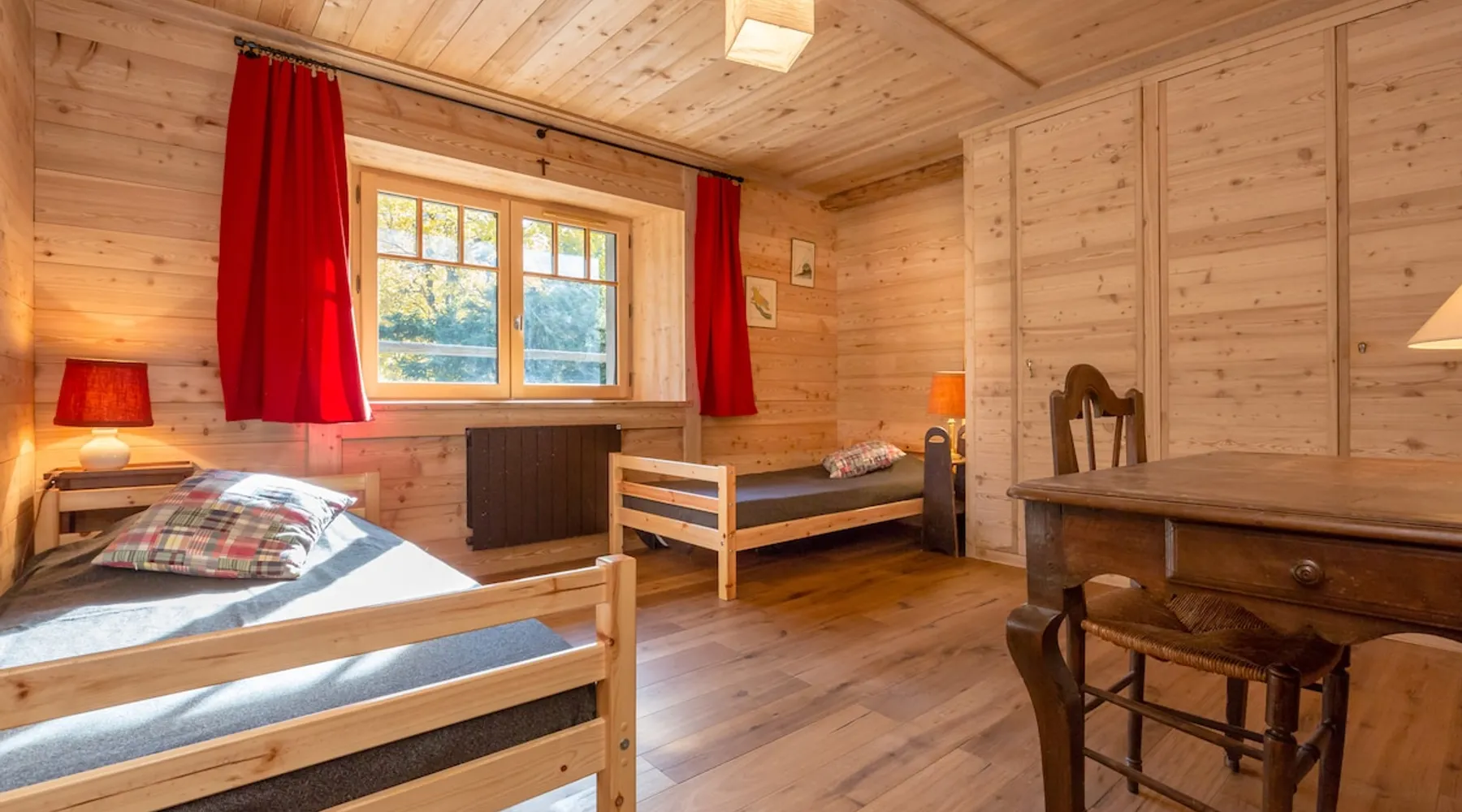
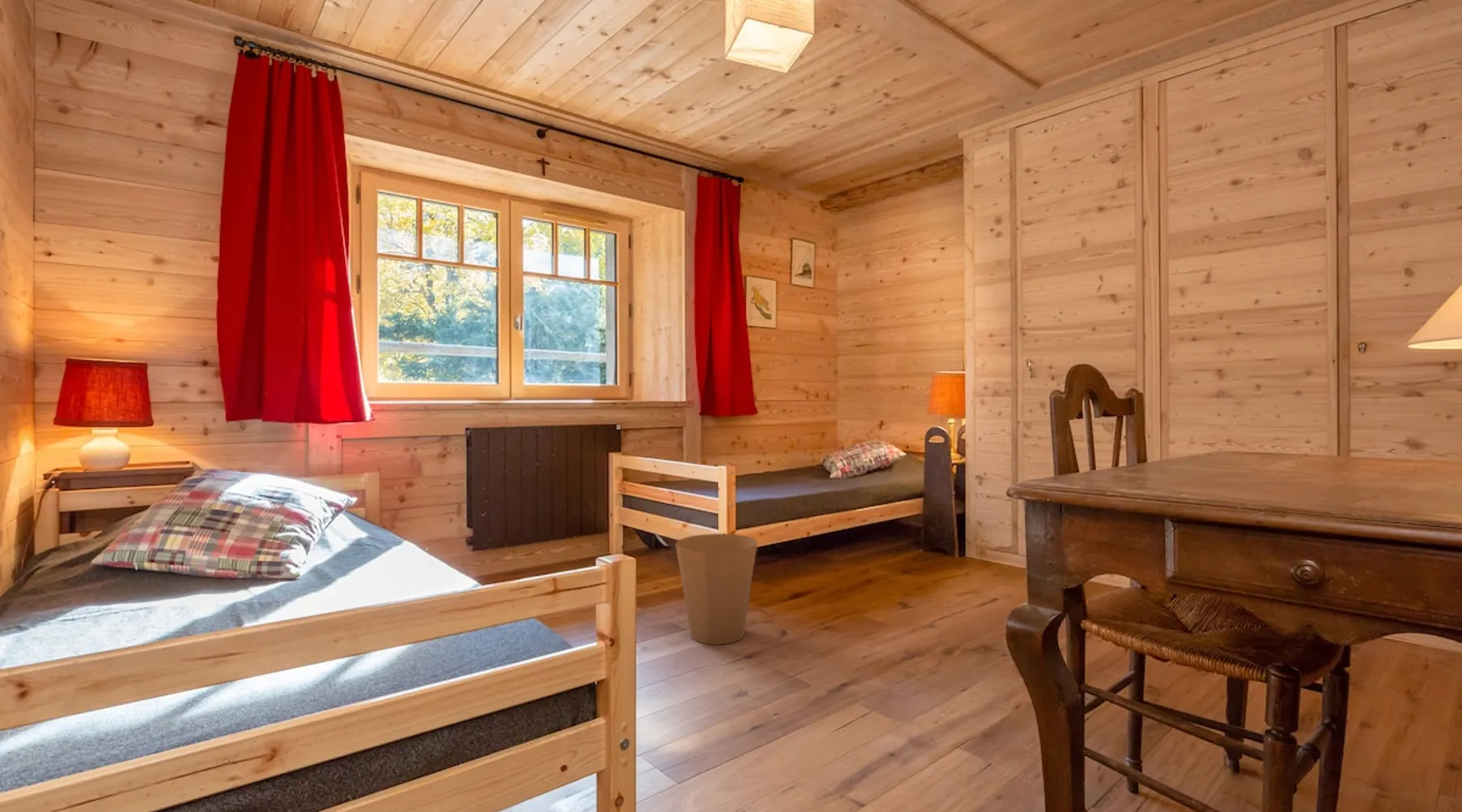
+ trash can [675,533,758,646]
